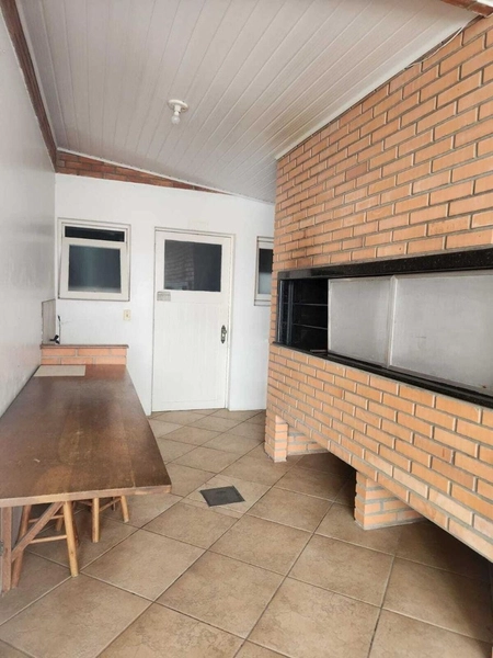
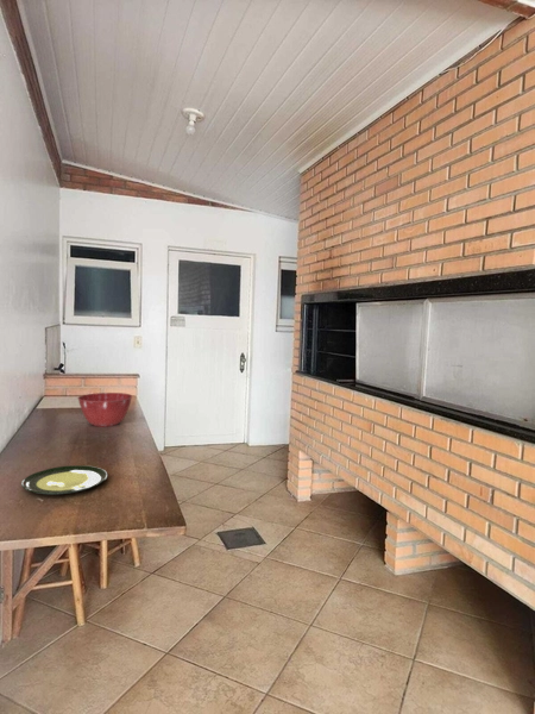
+ mixing bowl [76,392,133,427]
+ plate [20,464,109,495]
